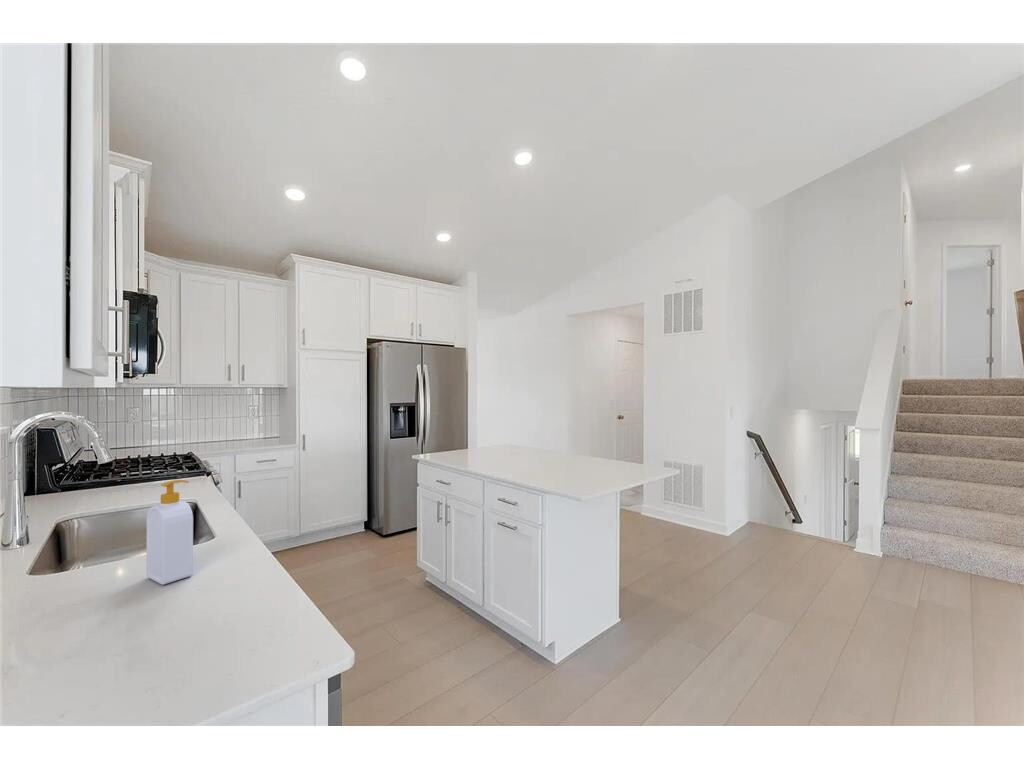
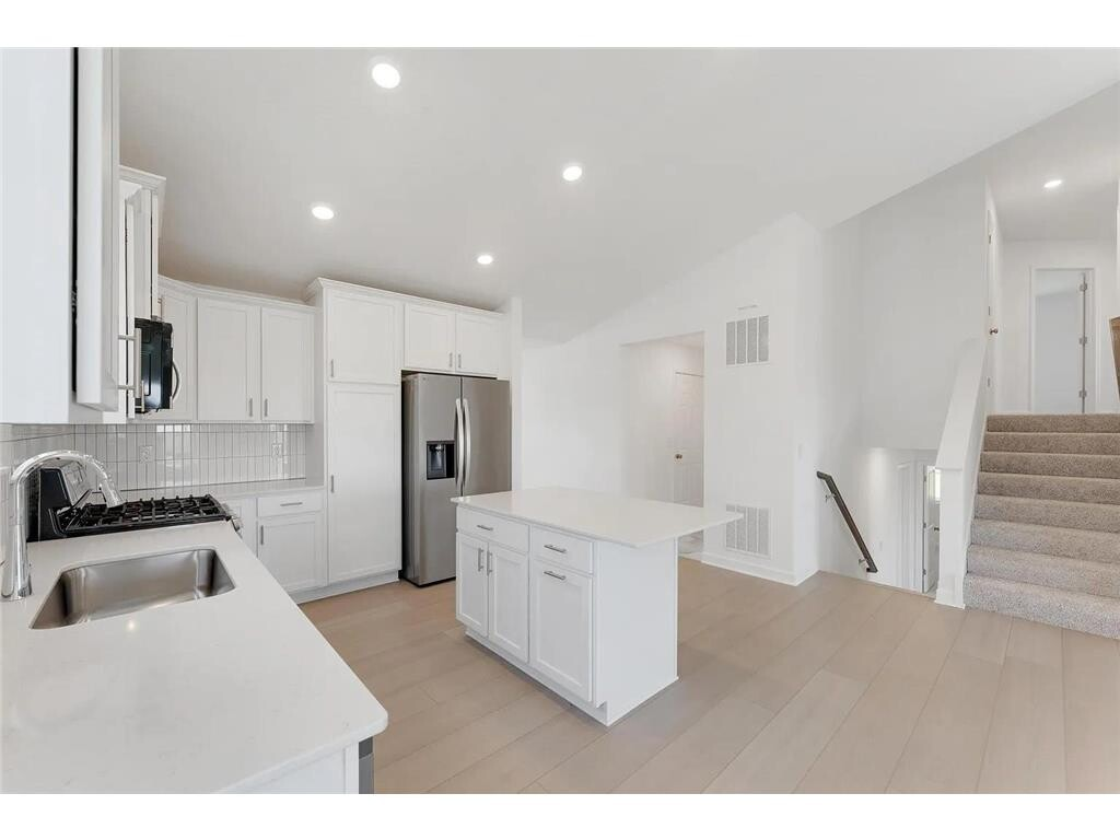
- soap bottle [145,479,194,586]
